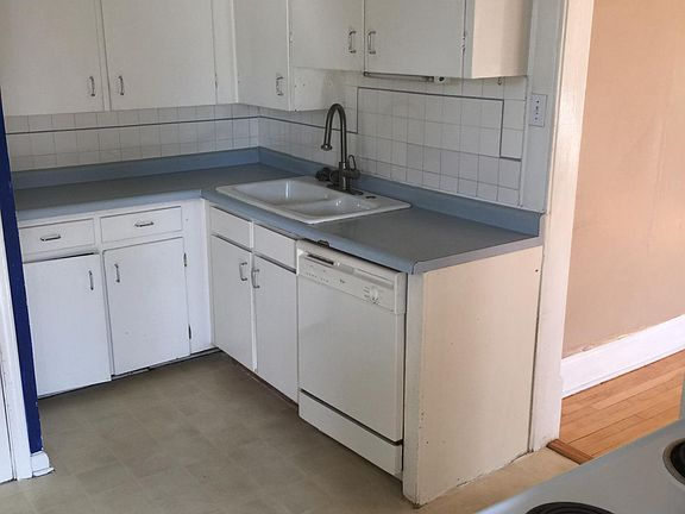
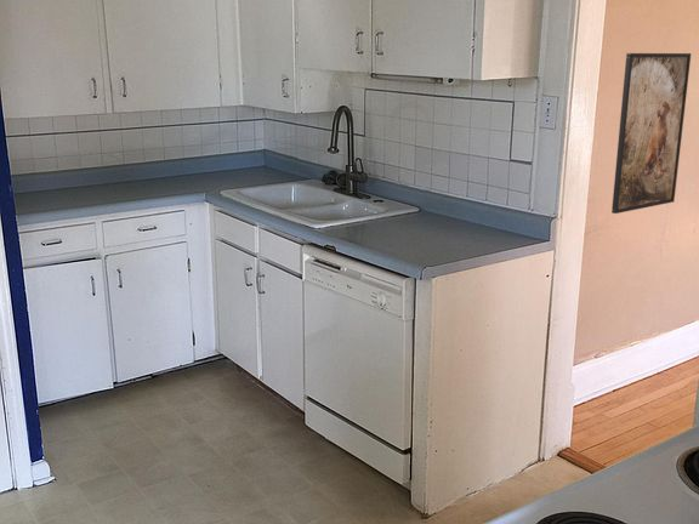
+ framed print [610,52,692,215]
